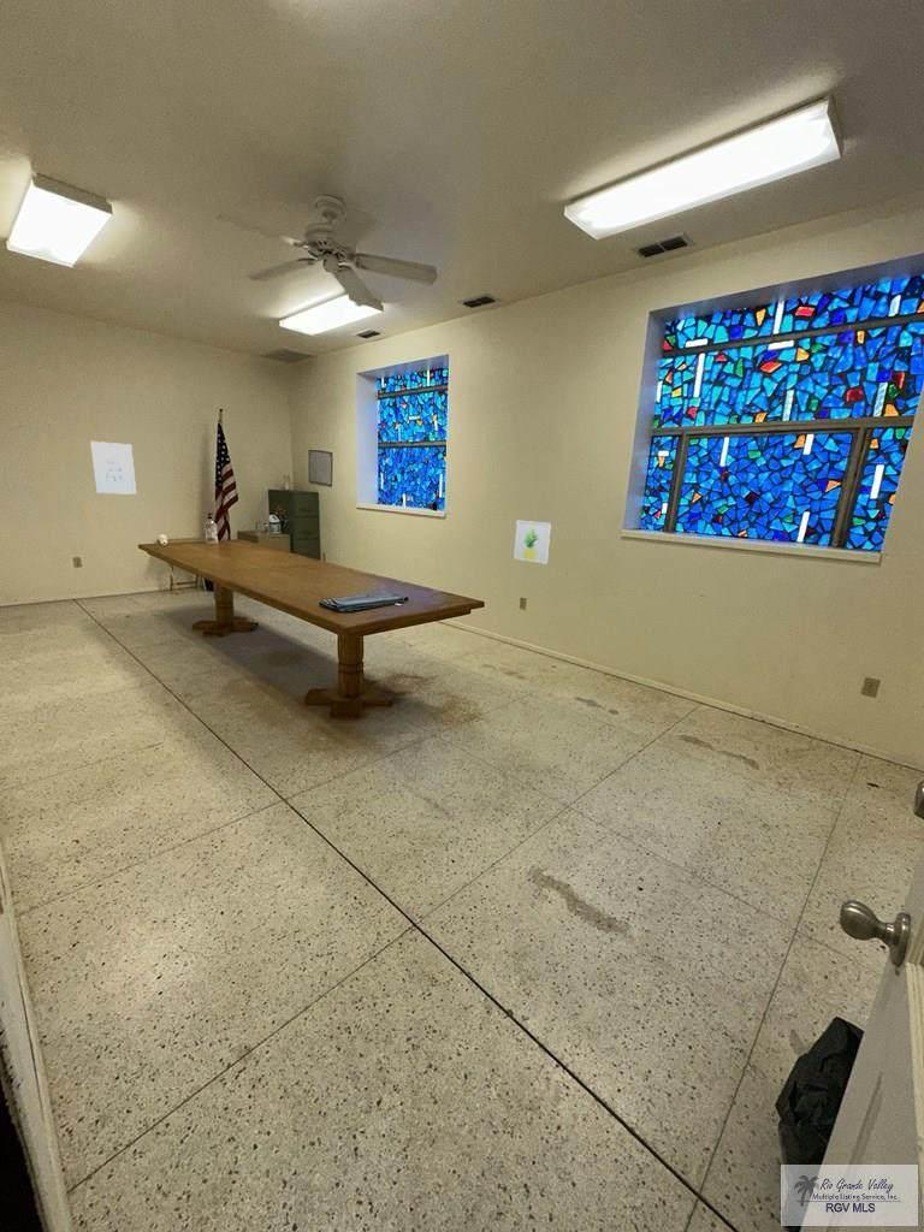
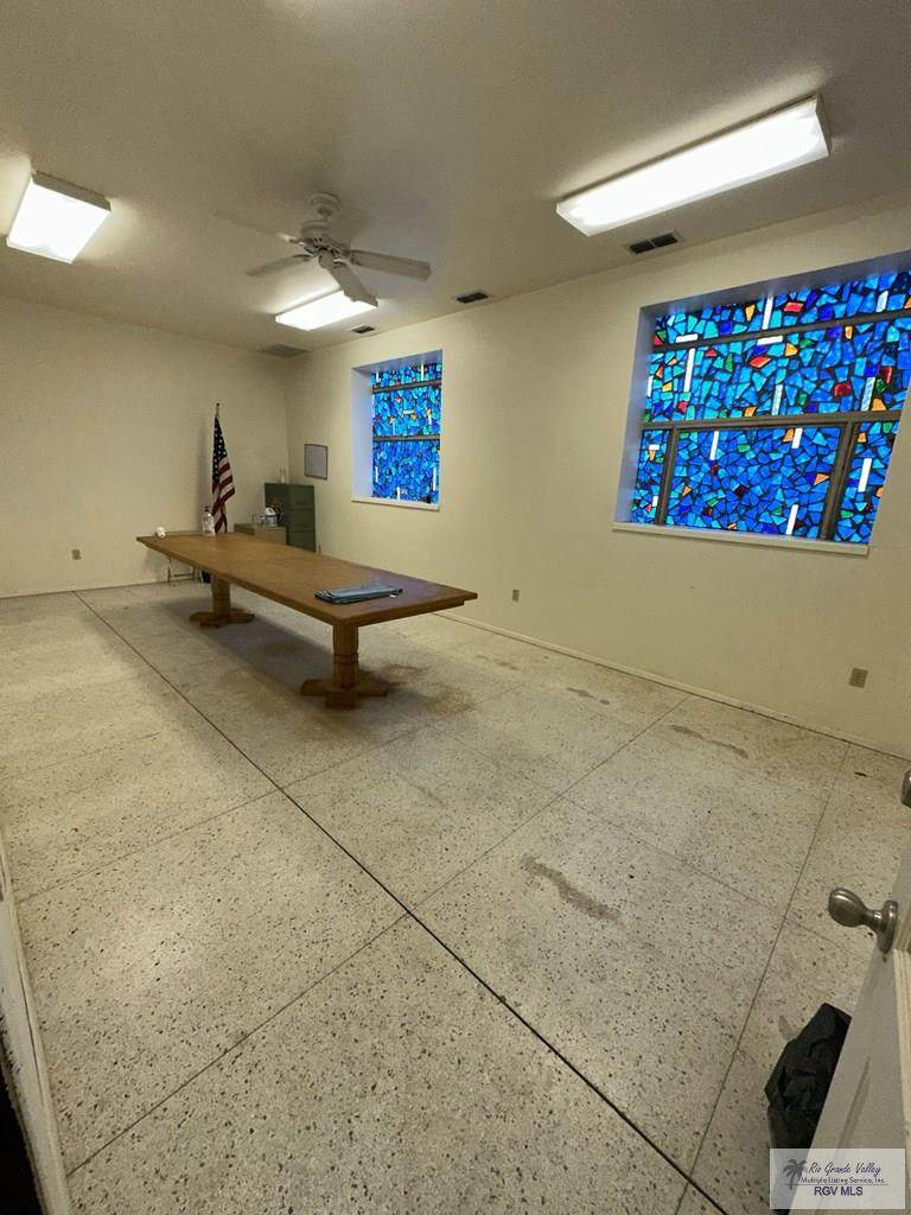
- wall art [89,440,137,496]
- wall art [513,520,552,564]
